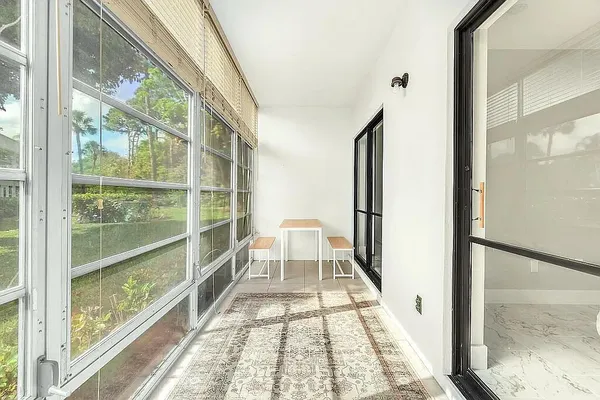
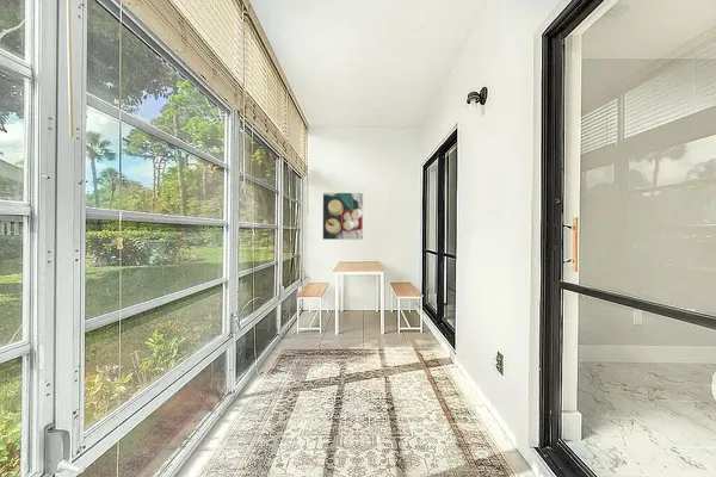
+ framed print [321,192,364,241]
